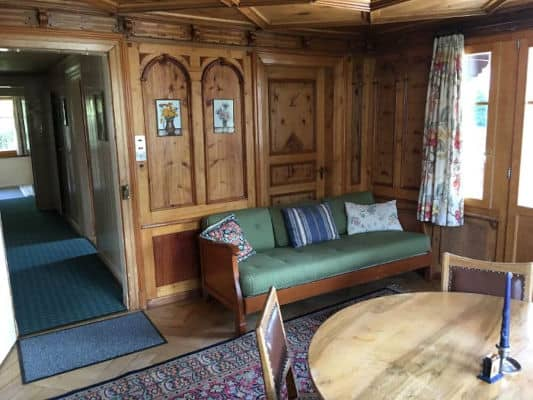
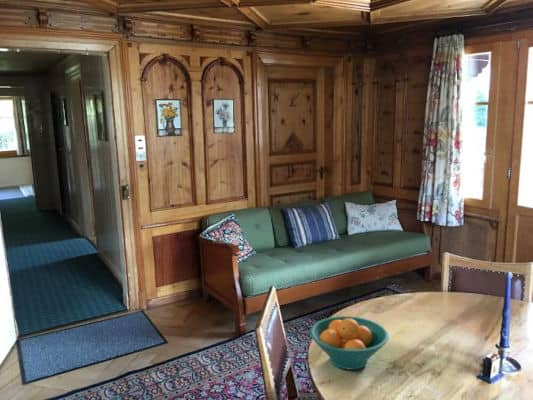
+ fruit bowl [309,315,390,371]
